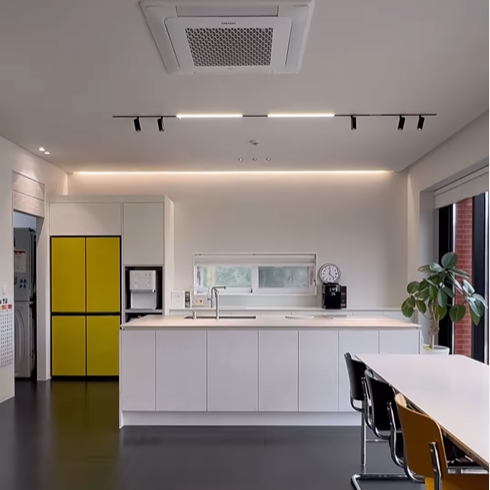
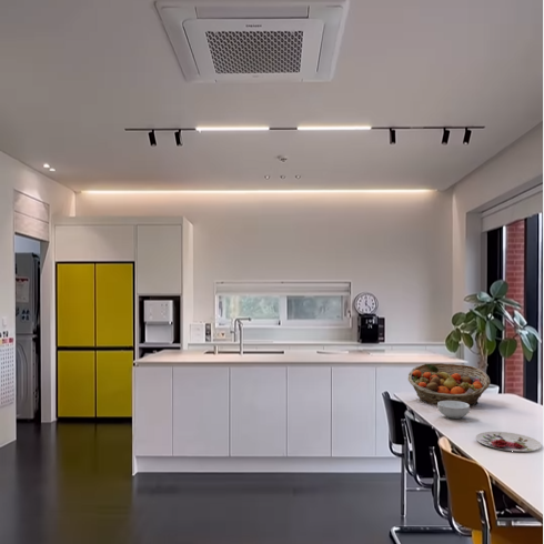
+ cereal bowl [436,401,471,420]
+ fruit basket [406,362,491,407]
+ plate [475,431,543,453]
